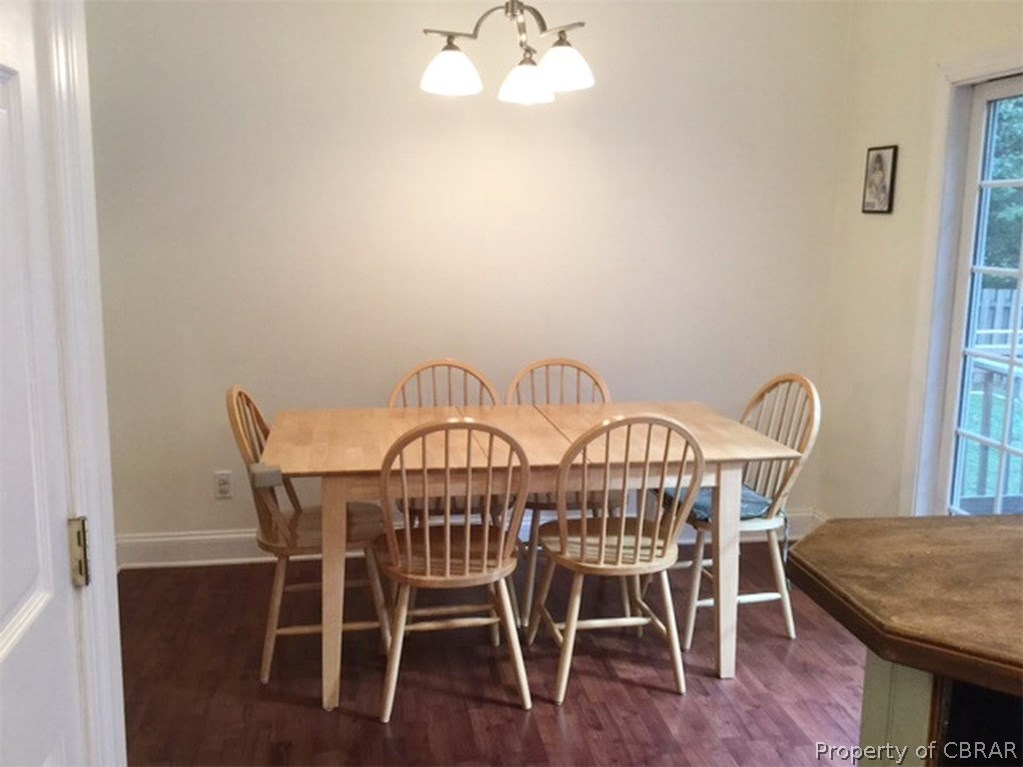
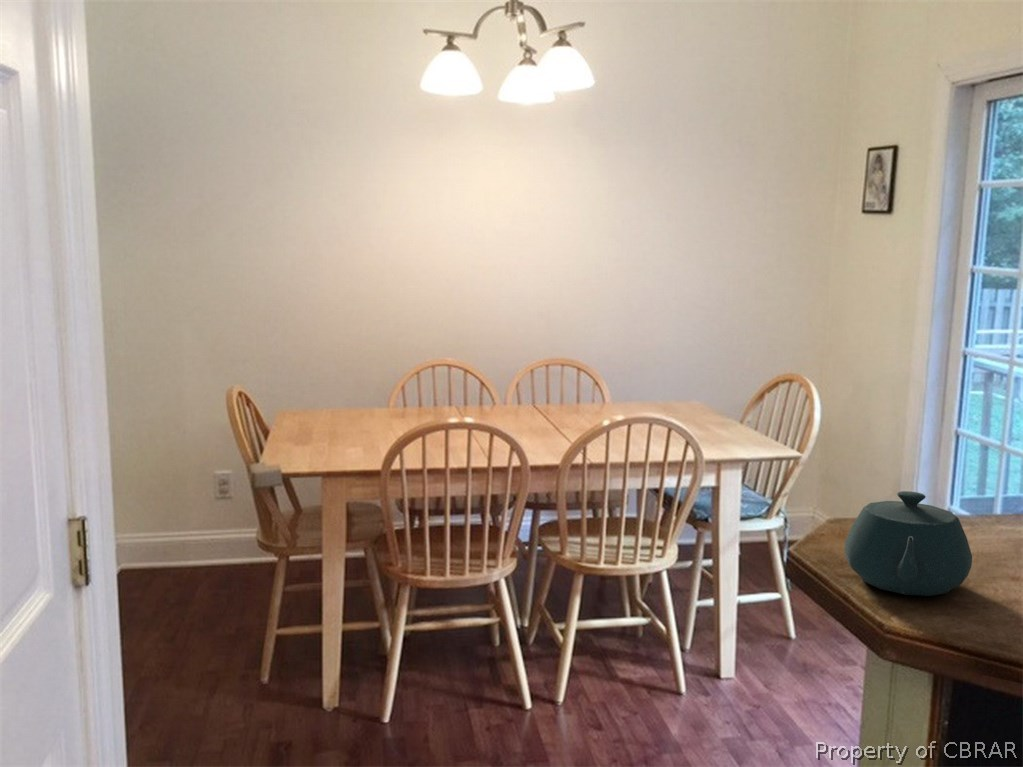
+ teapot [844,490,973,597]
